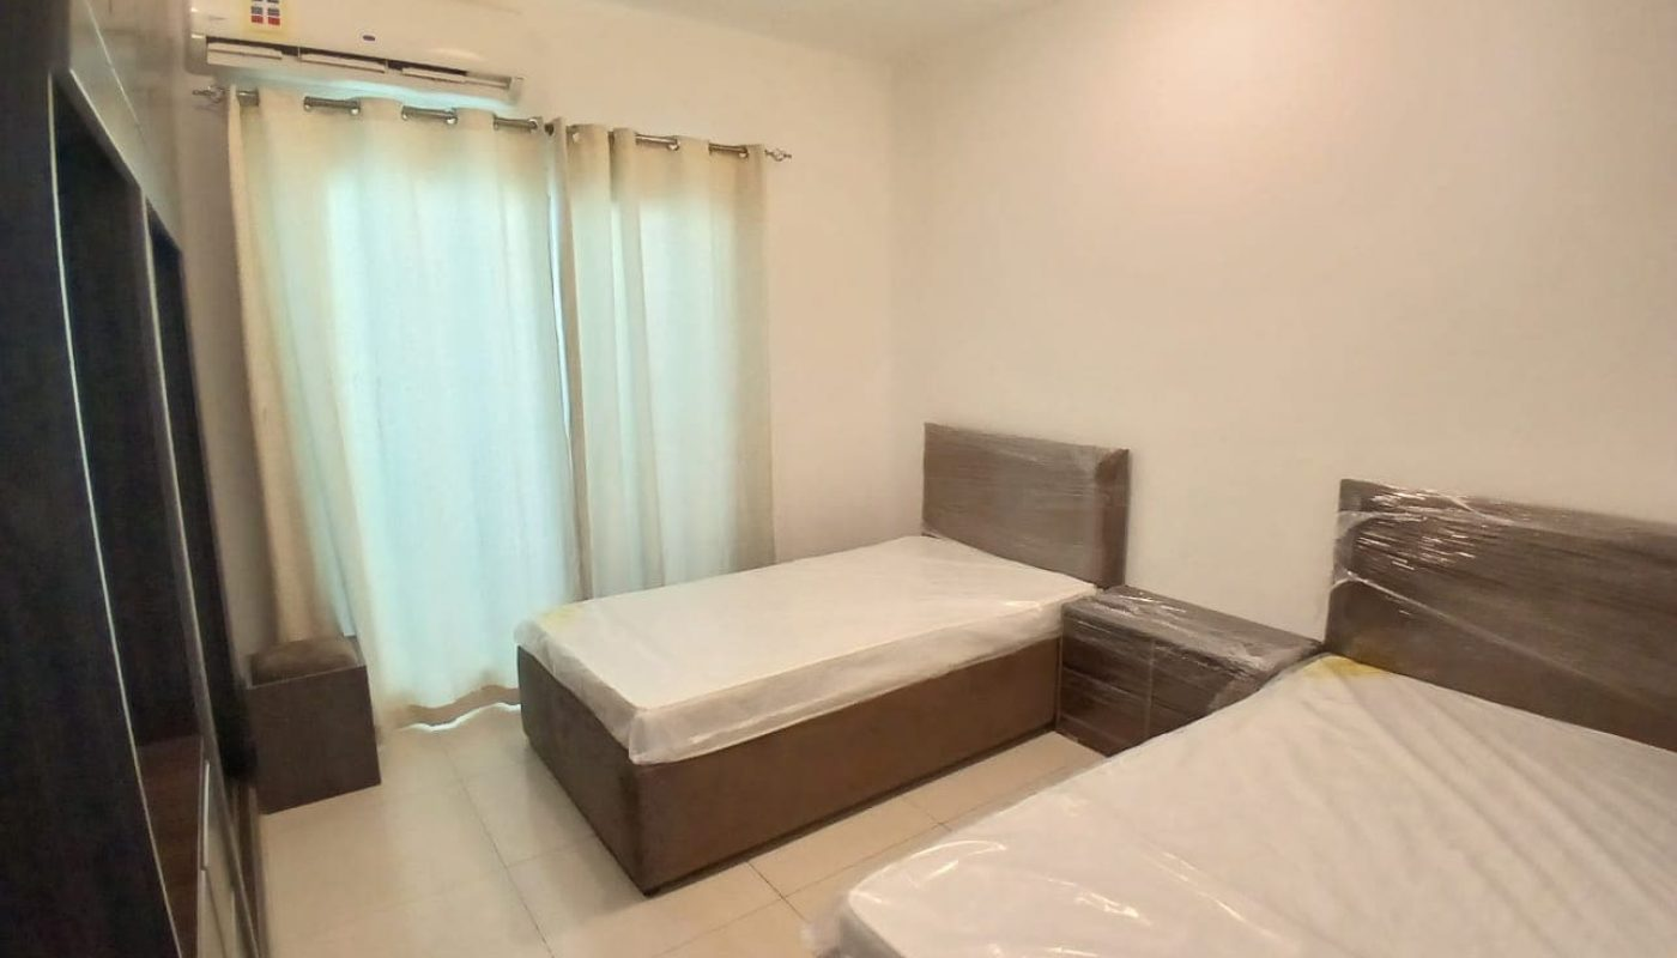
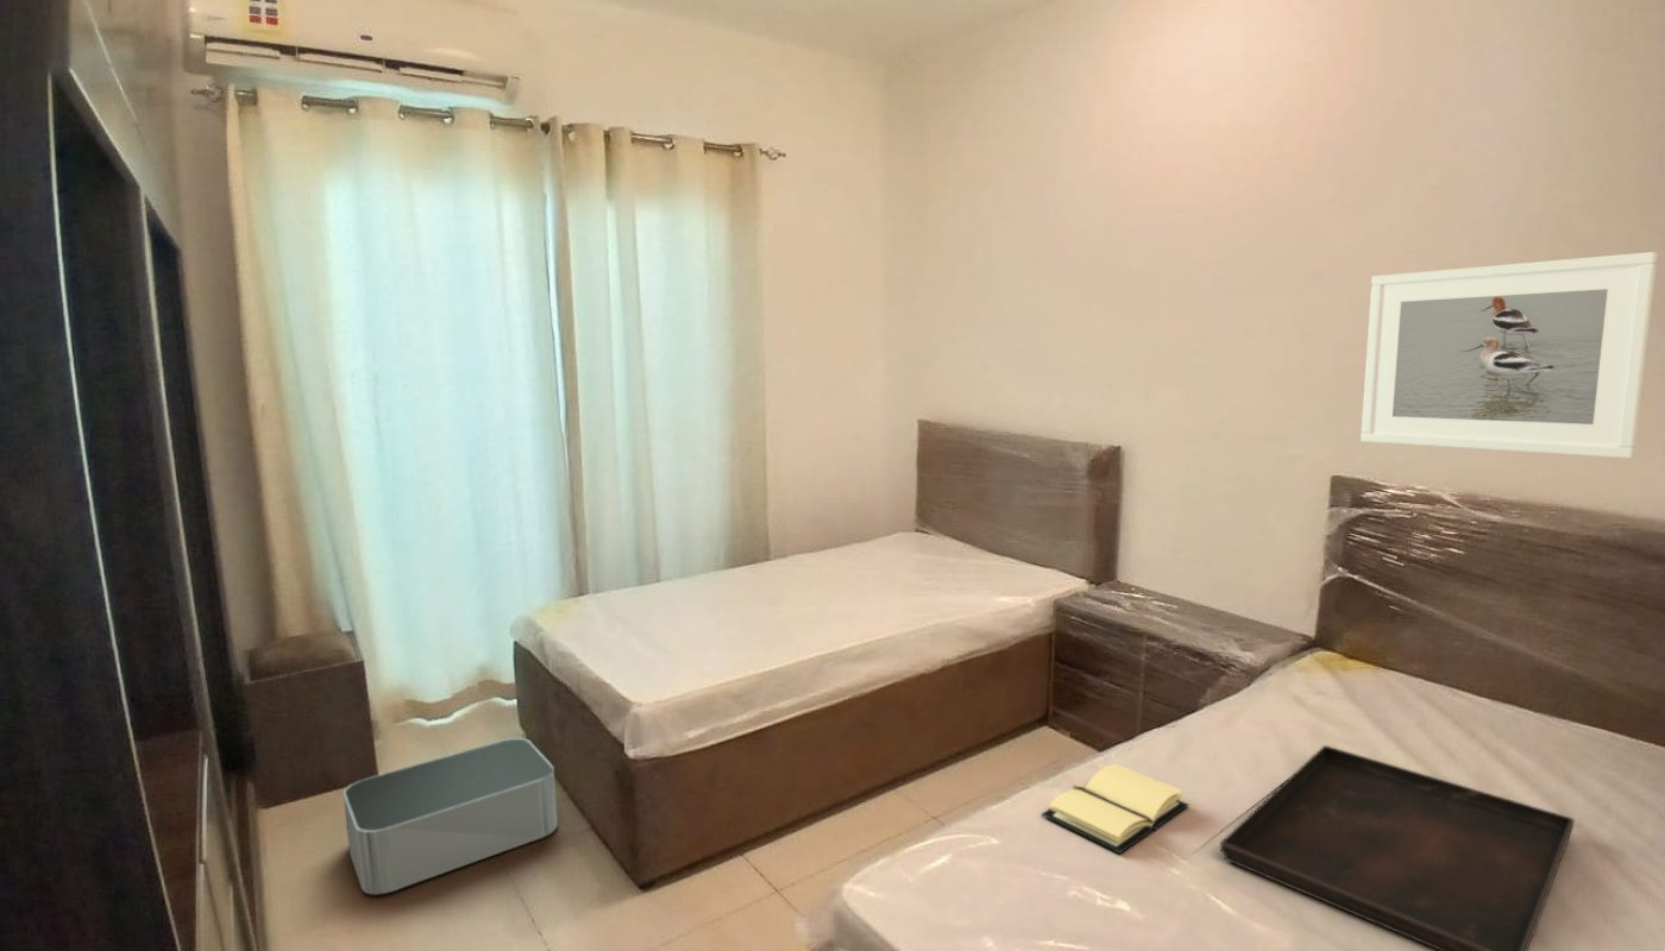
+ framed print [1359,251,1659,460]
+ book [1039,762,1190,855]
+ serving tray [1219,744,1576,951]
+ storage bin [343,737,559,895]
